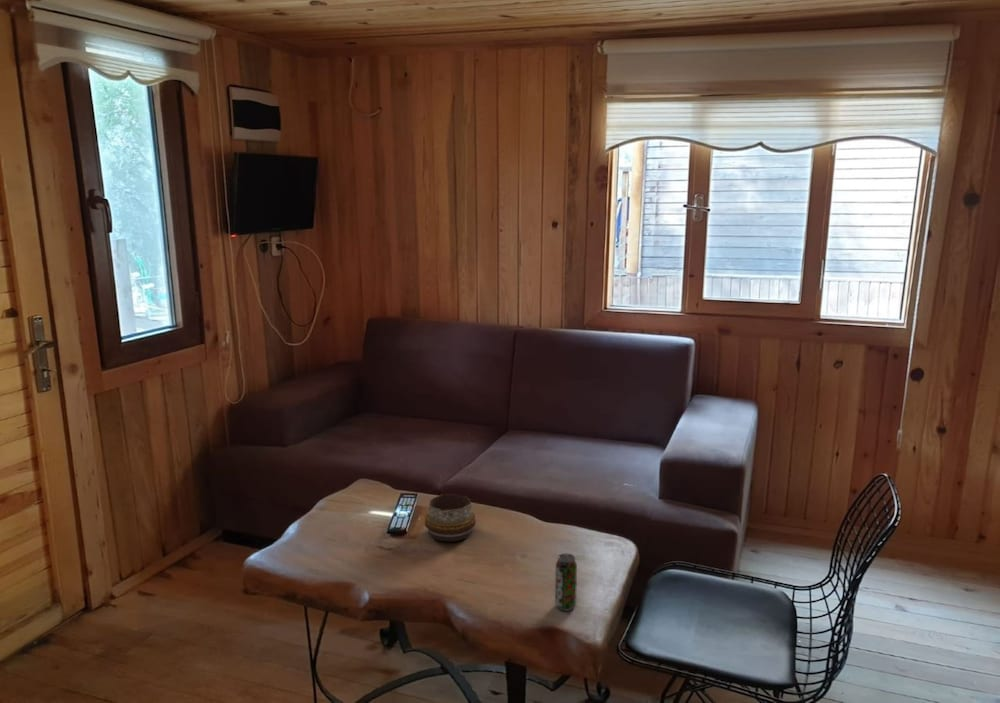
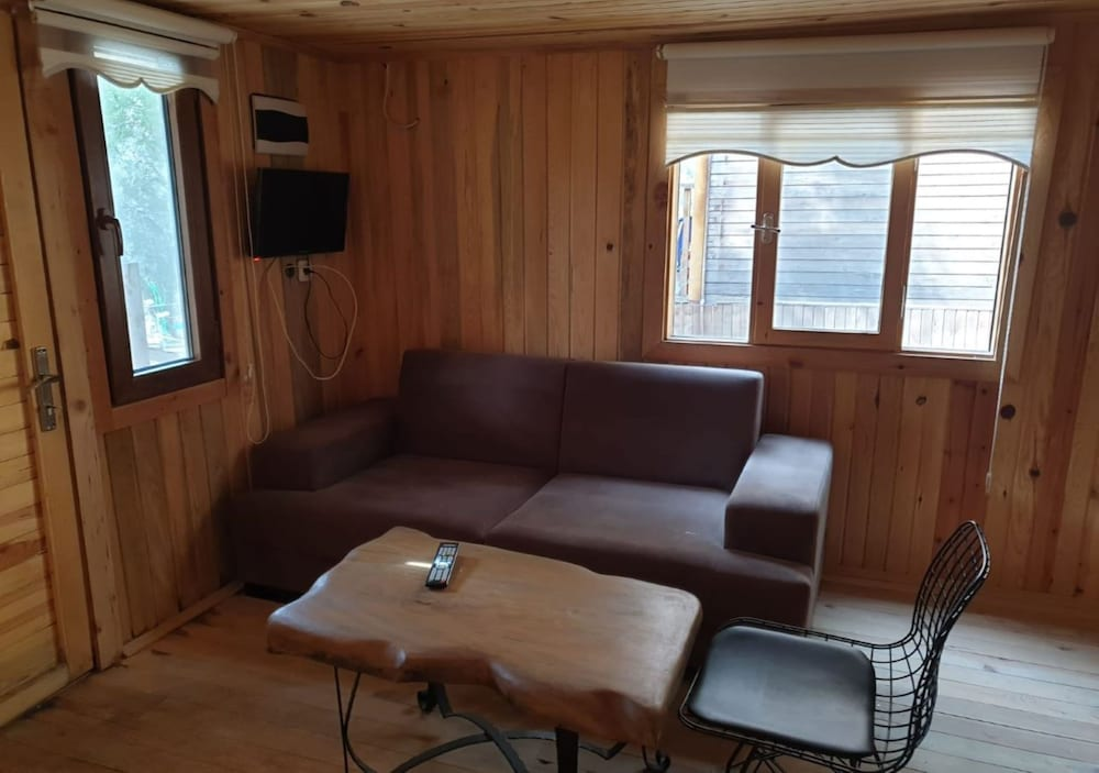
- beverage can [554,553,578,612]
- decorative bowl [424,493,477,543]
